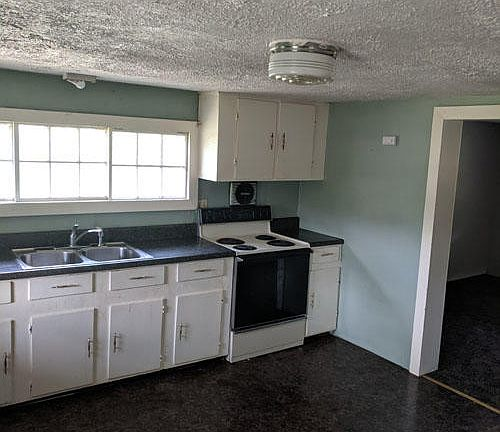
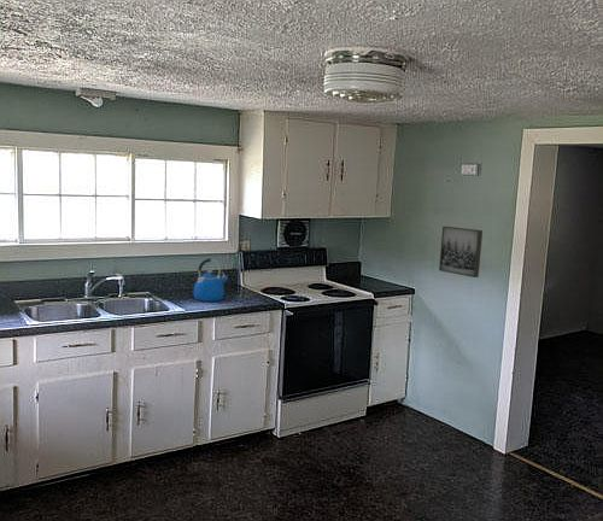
+ wall art [438,226,484,279]
+ kettle [193,258,229,303]
